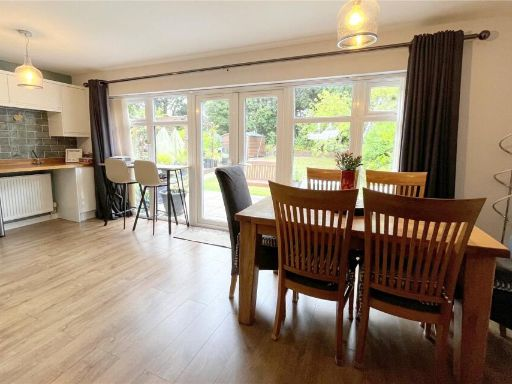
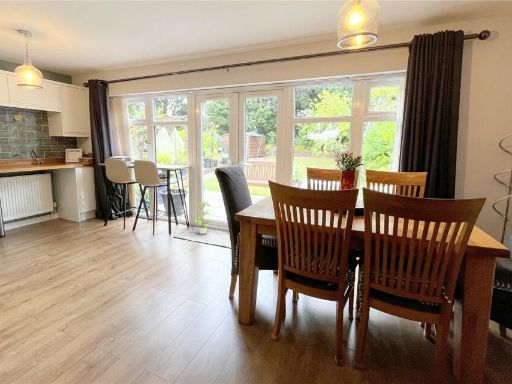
+ potted plant [193,201,213,235]
